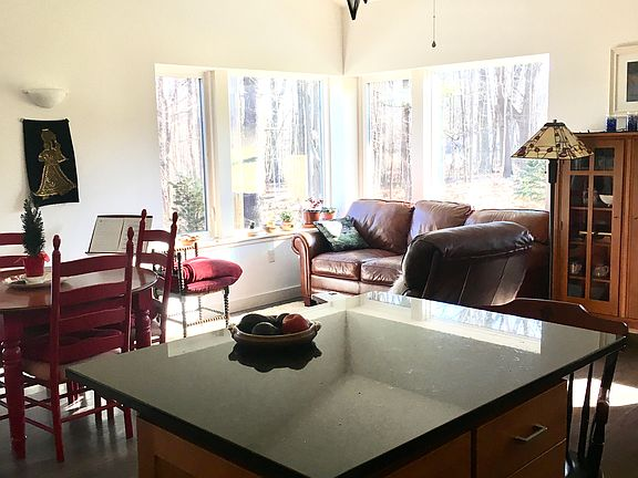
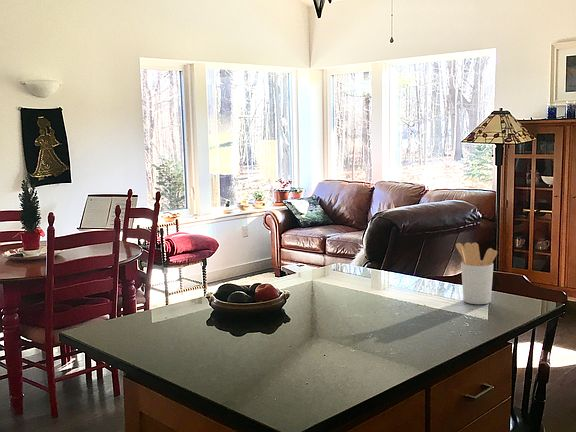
+ utensil holder [455,242,498,305]
